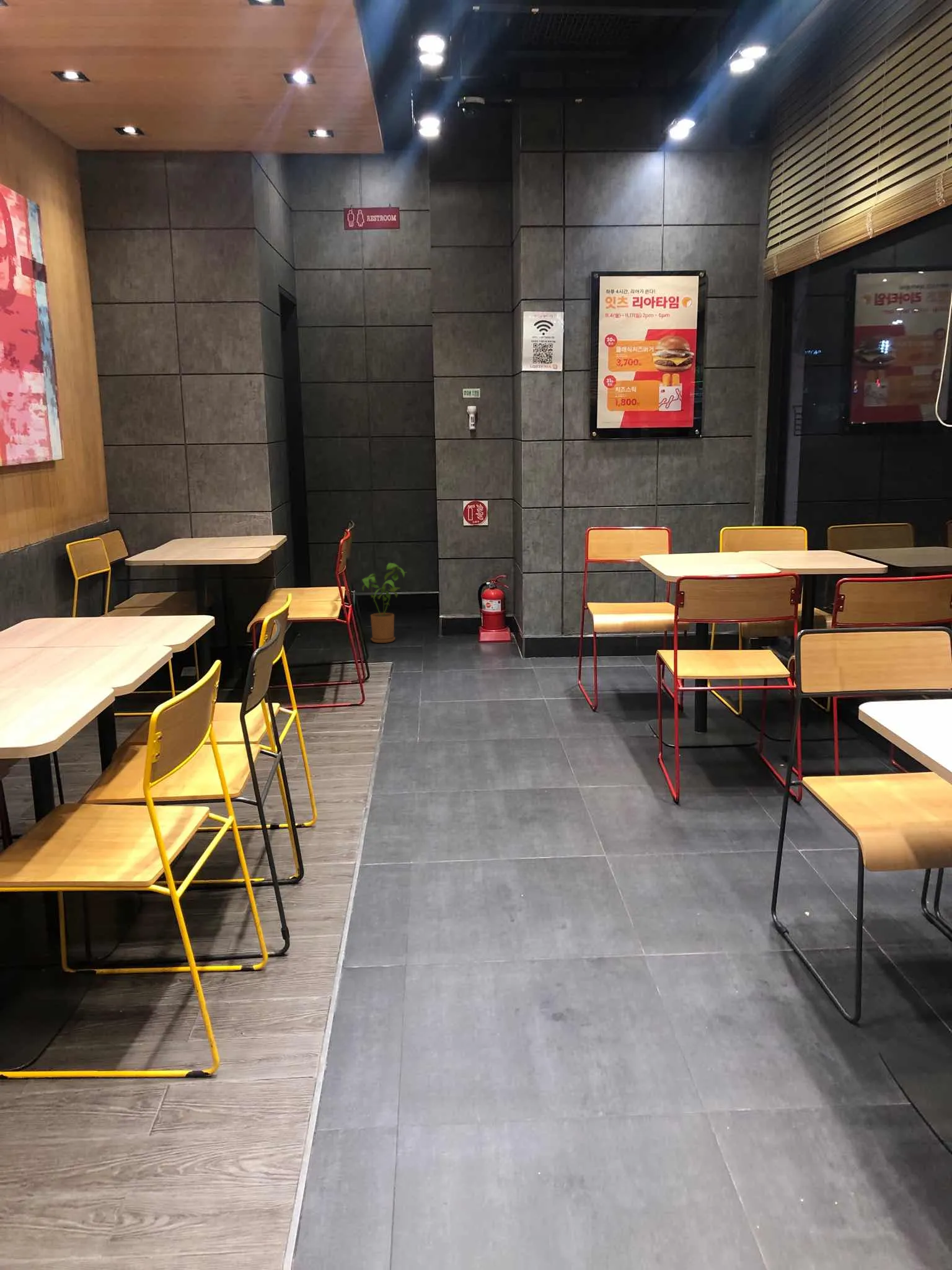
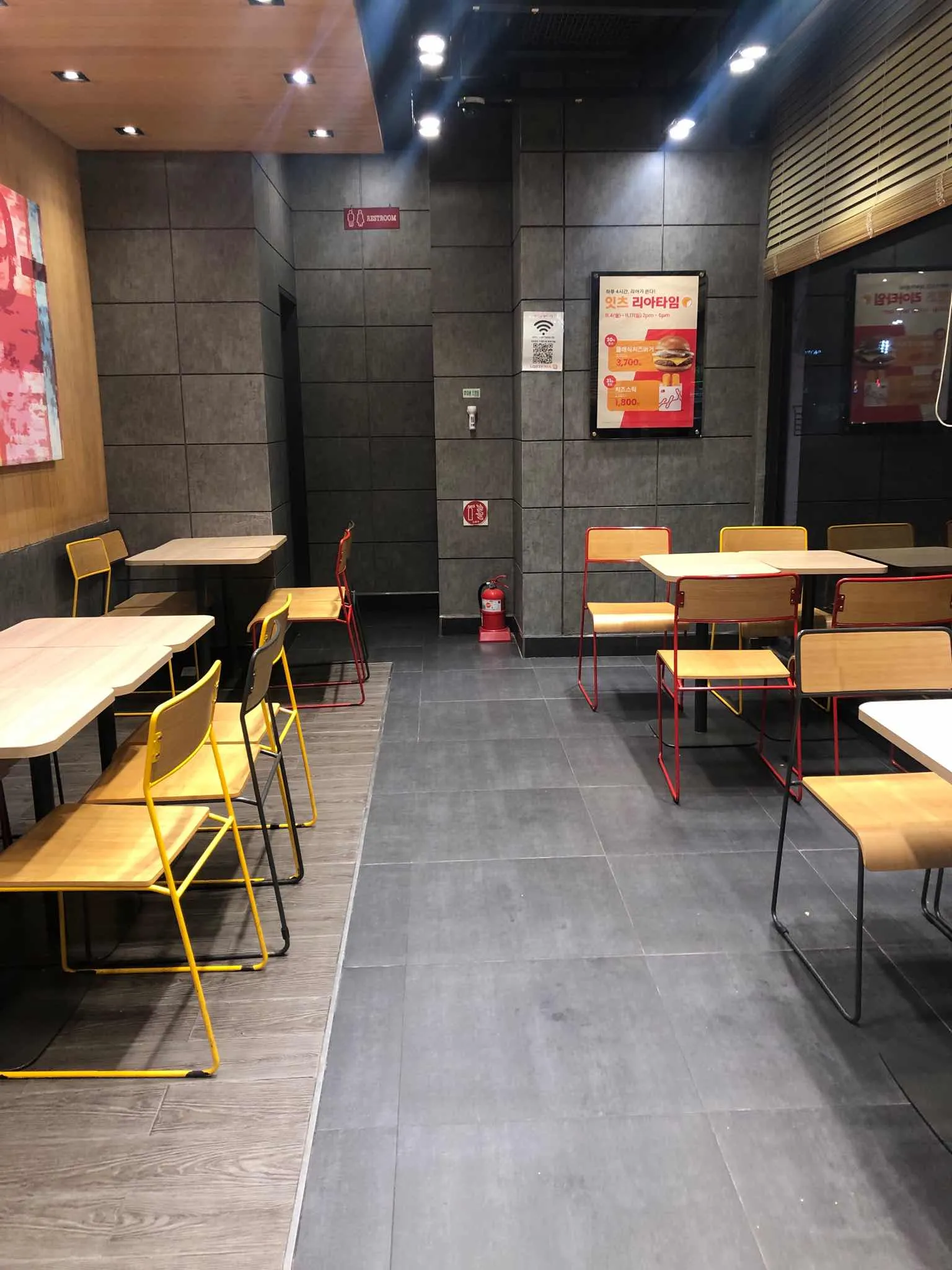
- house plant [362,562,407,644]
